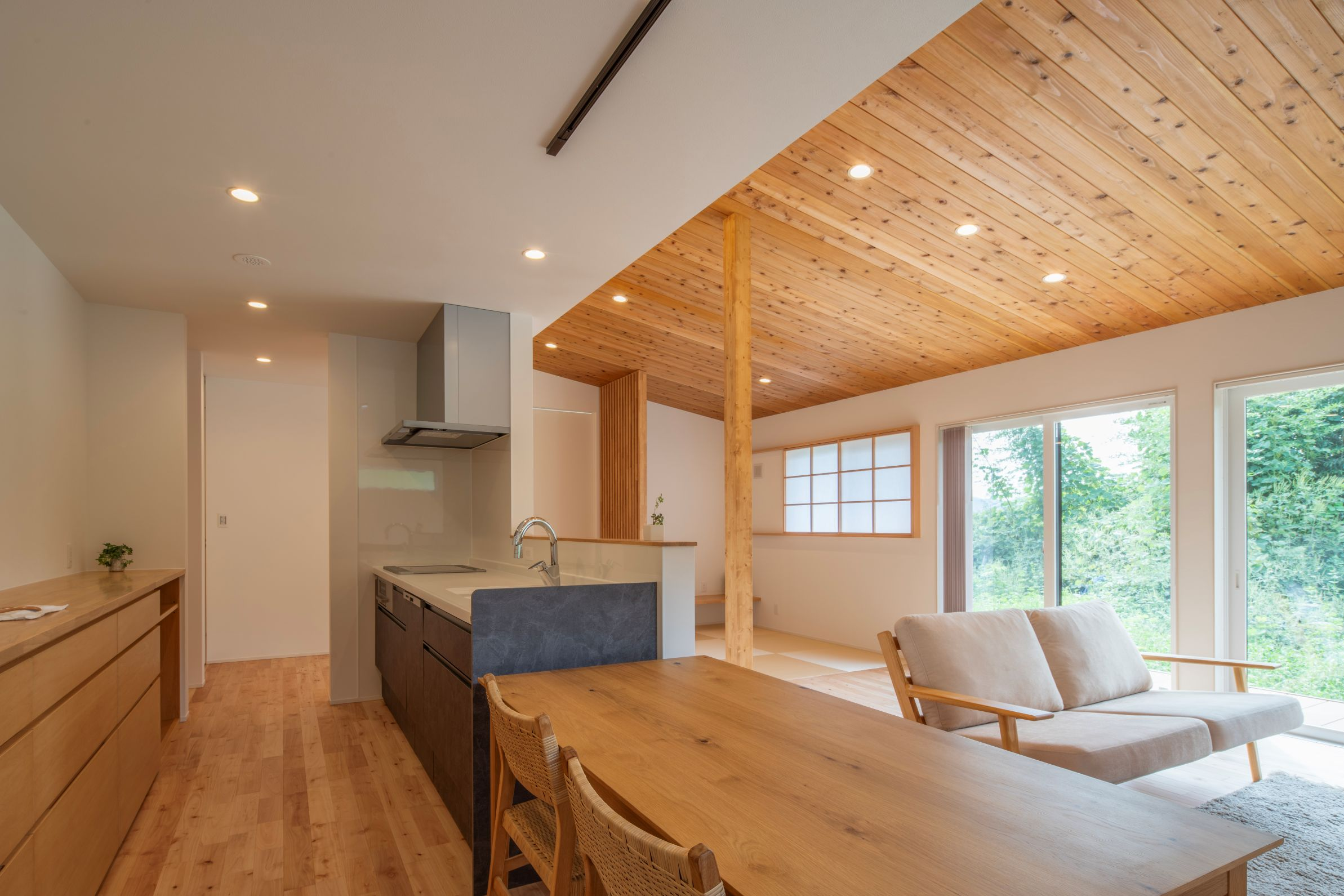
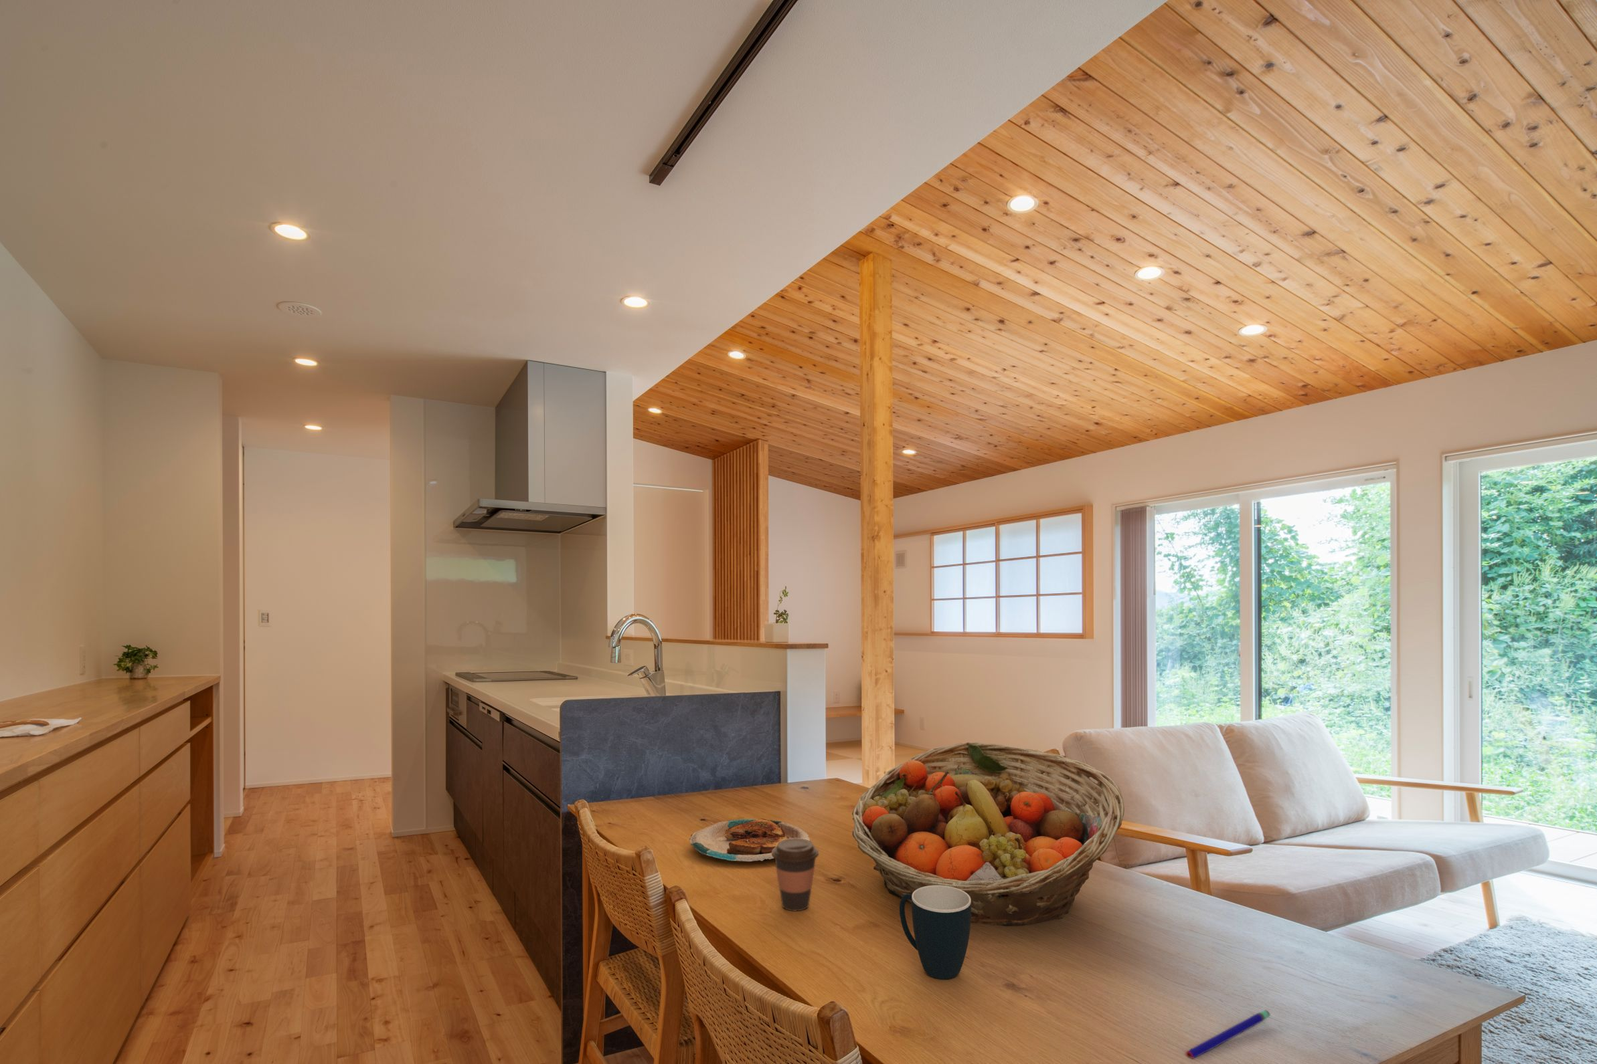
+ fruit basket [851,742,1125,927]
+ mug [898,886,971,981]
+ plate [689,818,810,862]
+ pen [1185,1009,1270,1059]
+ coffee cup [771,838,819,912]
